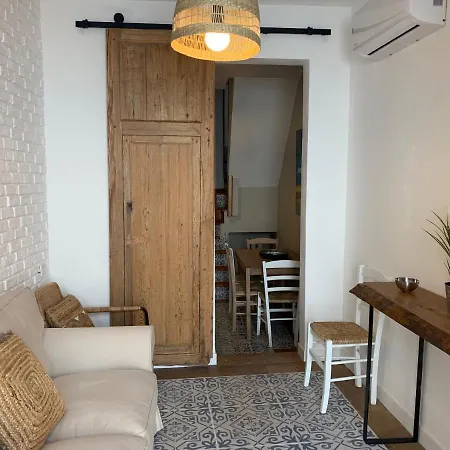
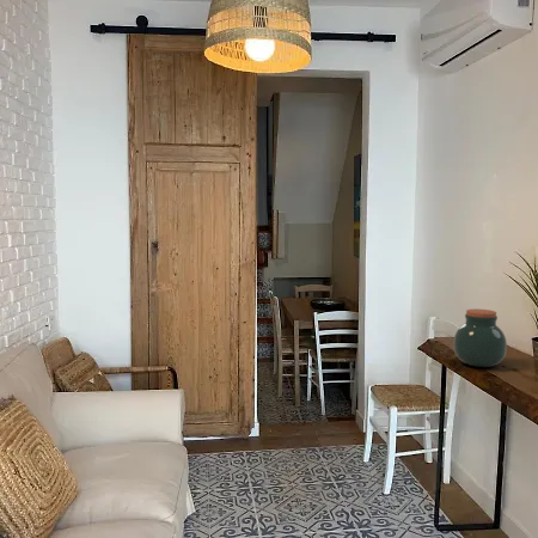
+ jar [453,308,508,368]
